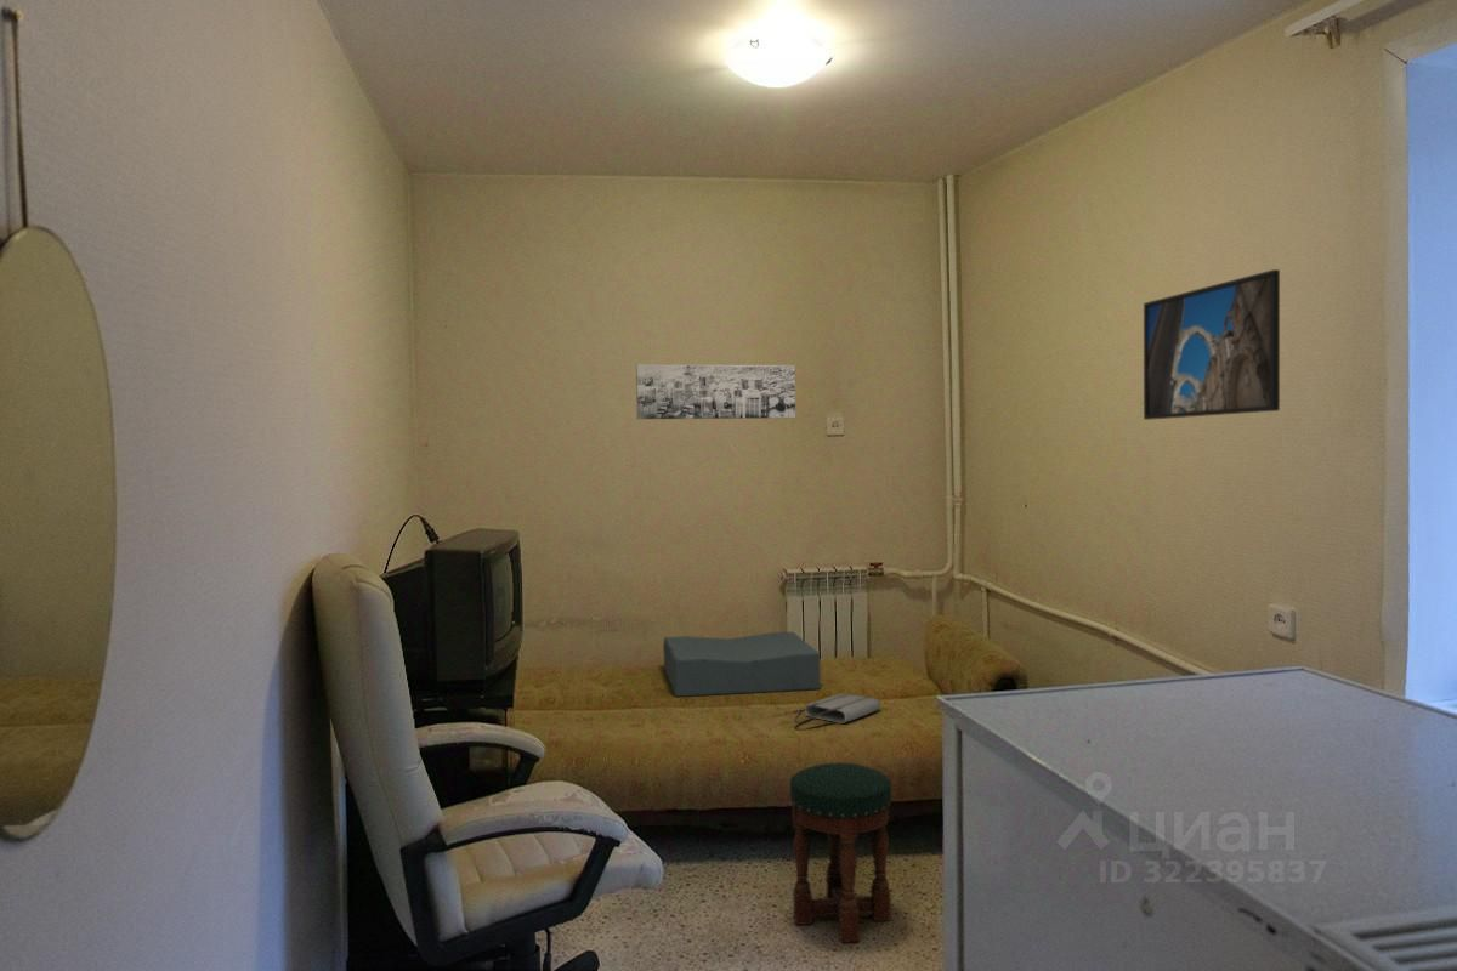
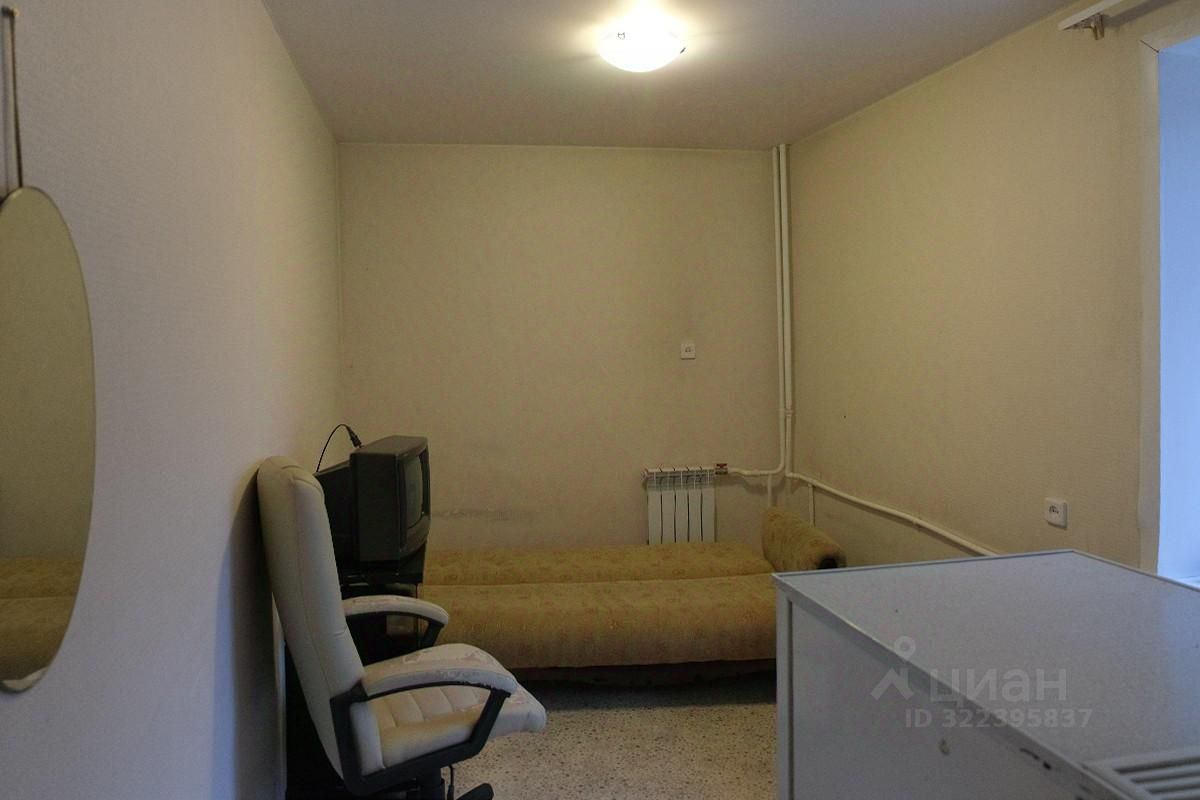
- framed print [1143,268,1281,421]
- cushion [662,630,822,698]
- tote bag [793,692,881,726]
- wall art [635,363,796,420]
- stool [789,761,892,944]
